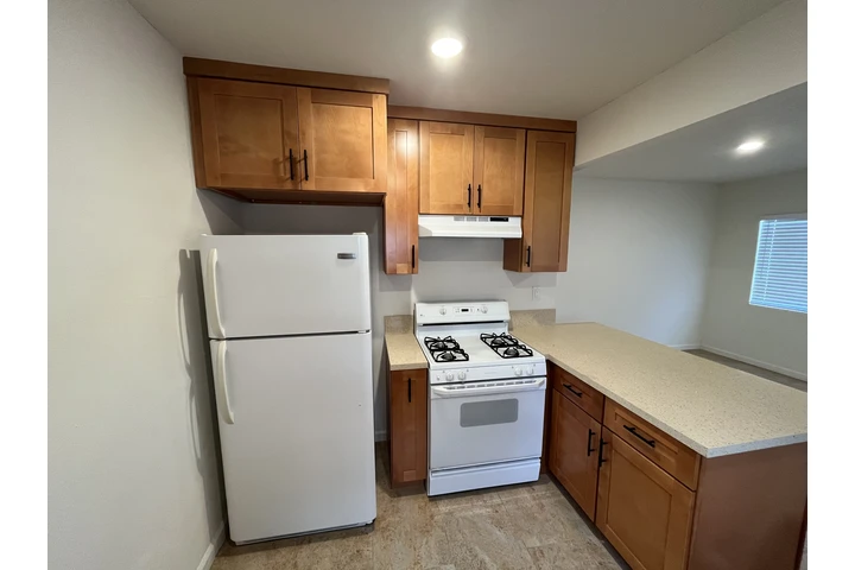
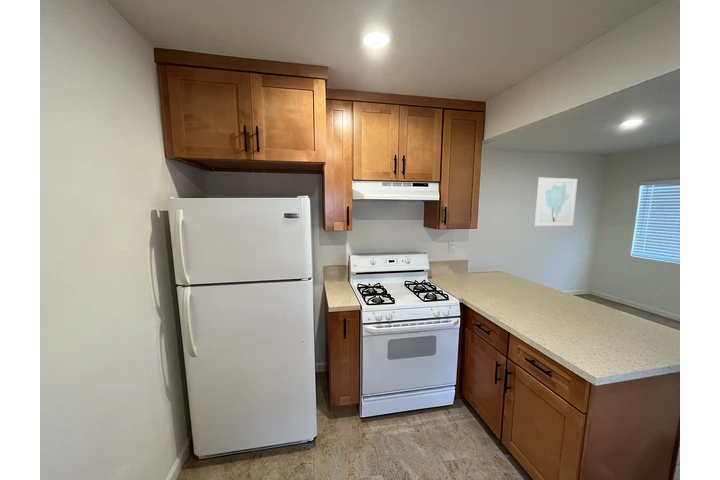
+ wall art [534,177,578,227]
